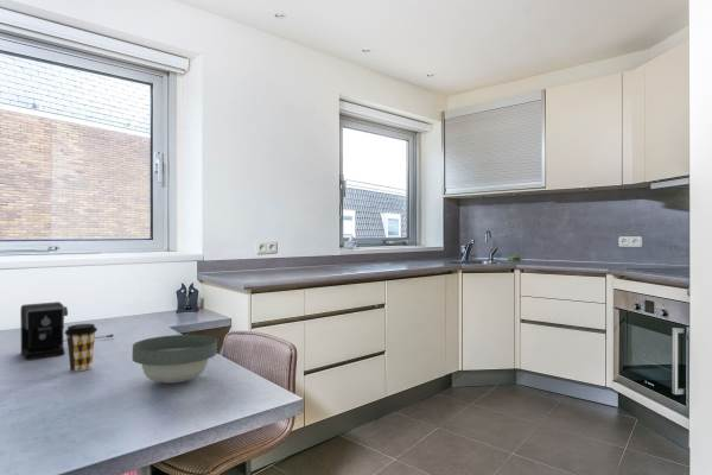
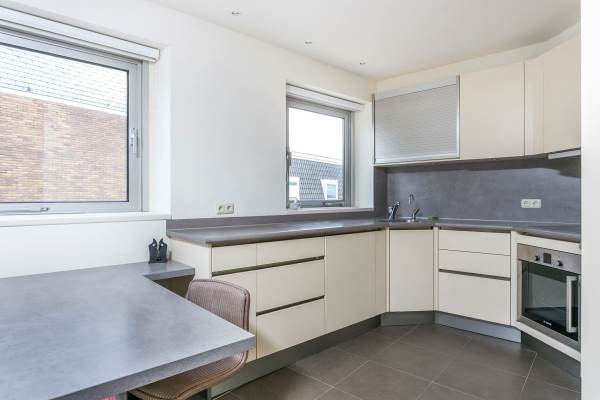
- bowl [132,334,218,384]
- coffee maker [19,300,115,361]
- coffee cup [64,323,98,373]
